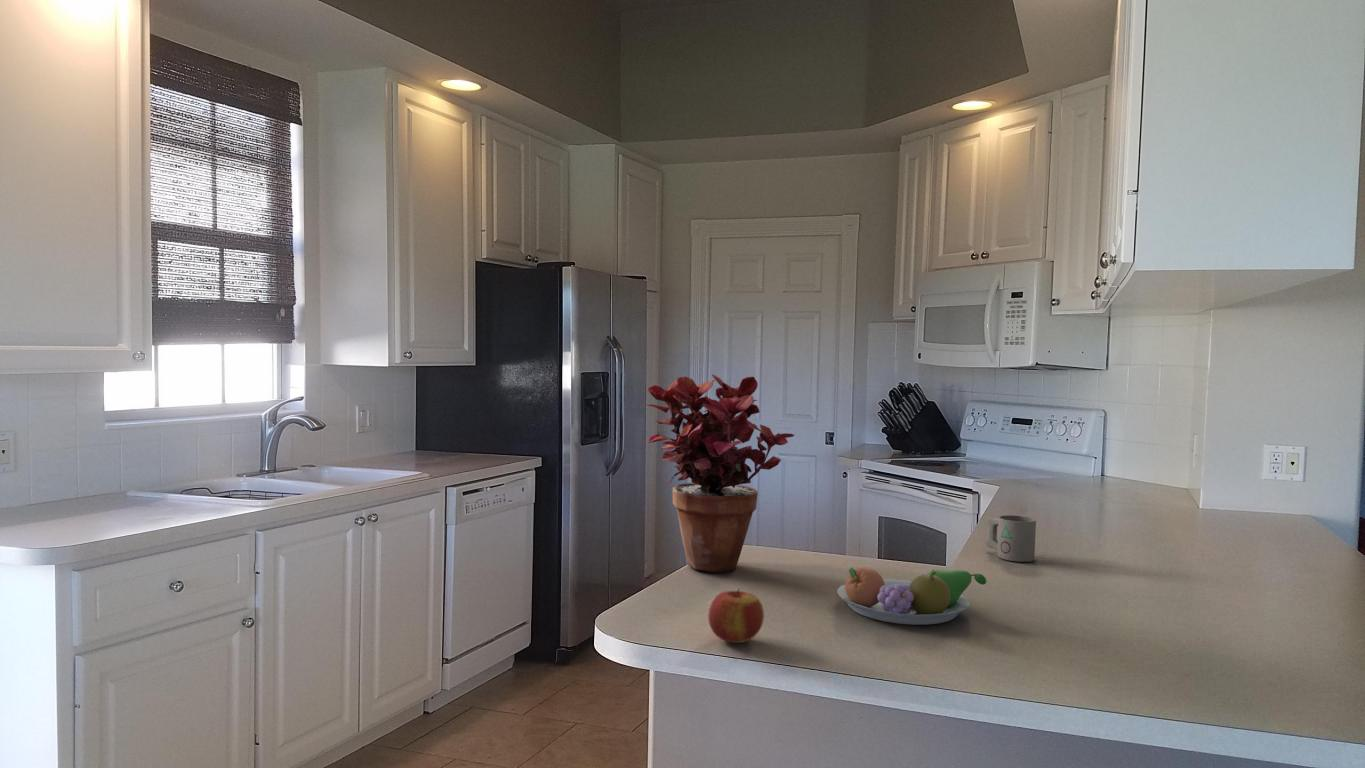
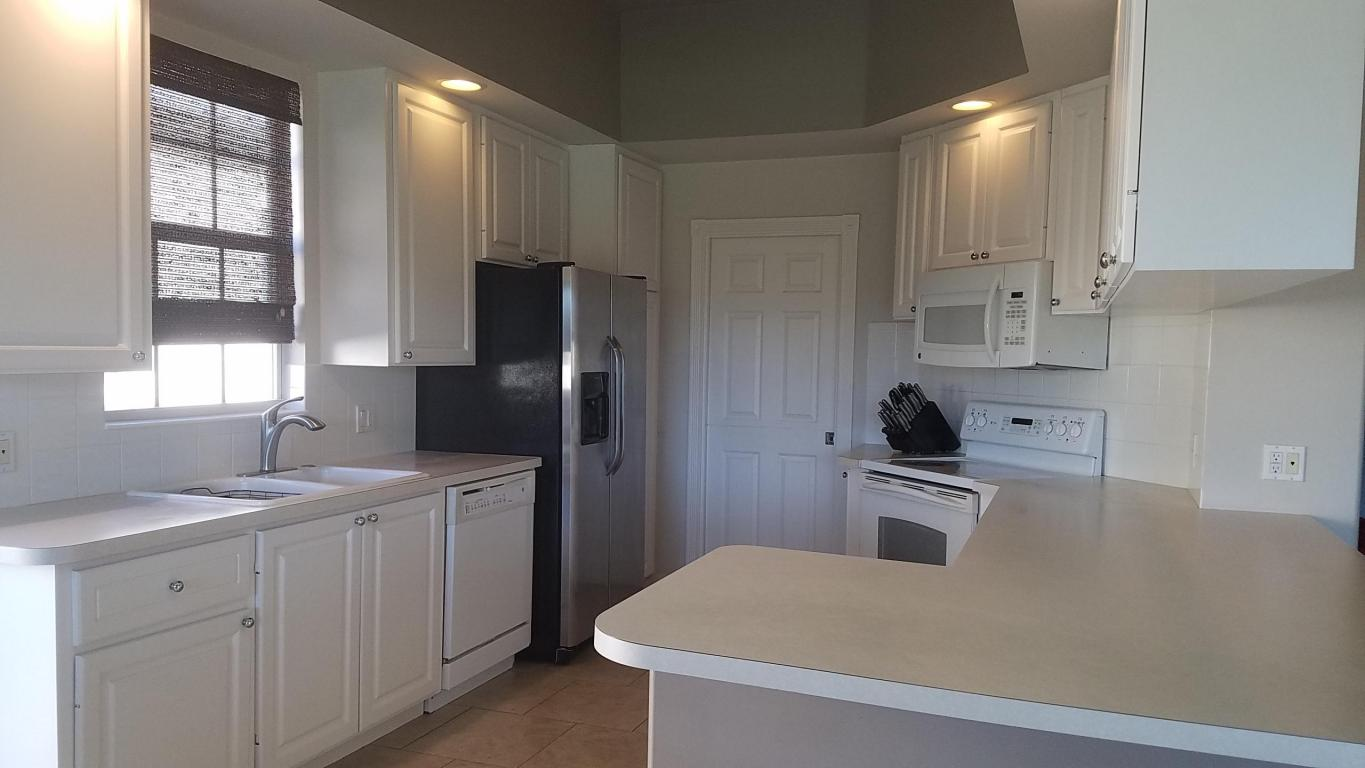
- potted plant [646,373,796,573]
- apple [707,587,765,644]
- fruit bowl [836,566,987,626]
- mug [985,514,1037,563]
